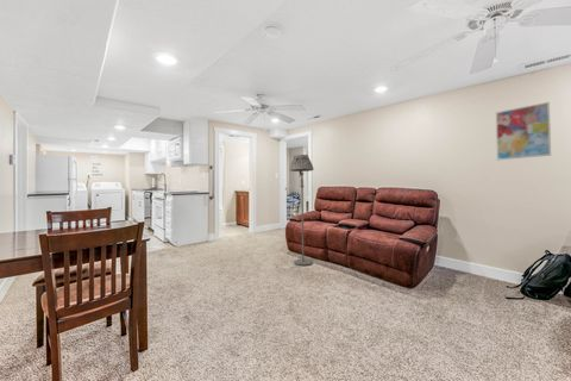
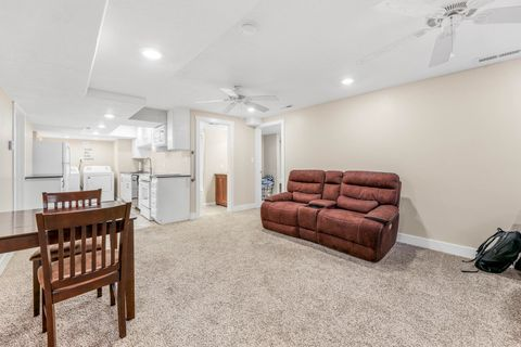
- wall art [495,101,552,162]
- floor lamp [289,154,315,267]
